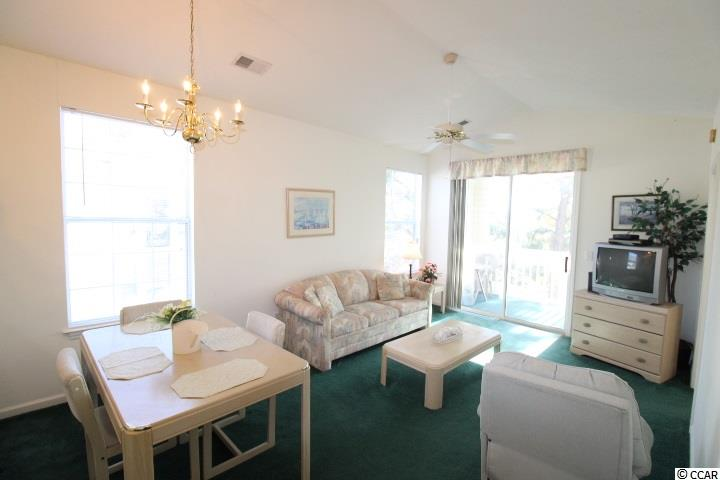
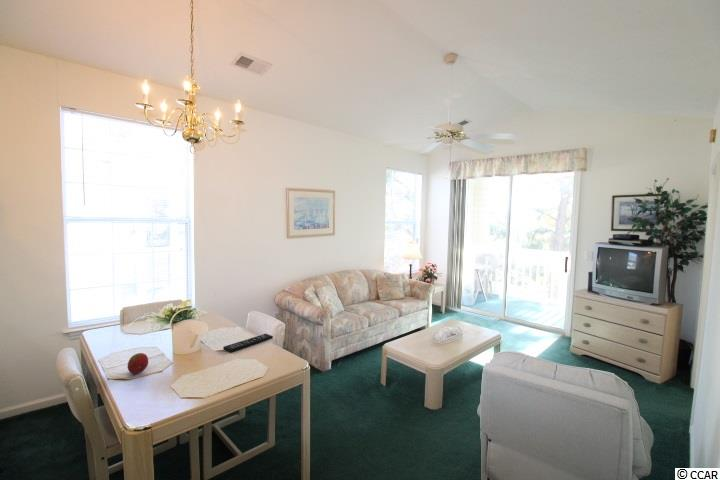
+ fruit [127,352,149,375]
+ remote control [222,333,274,353]
